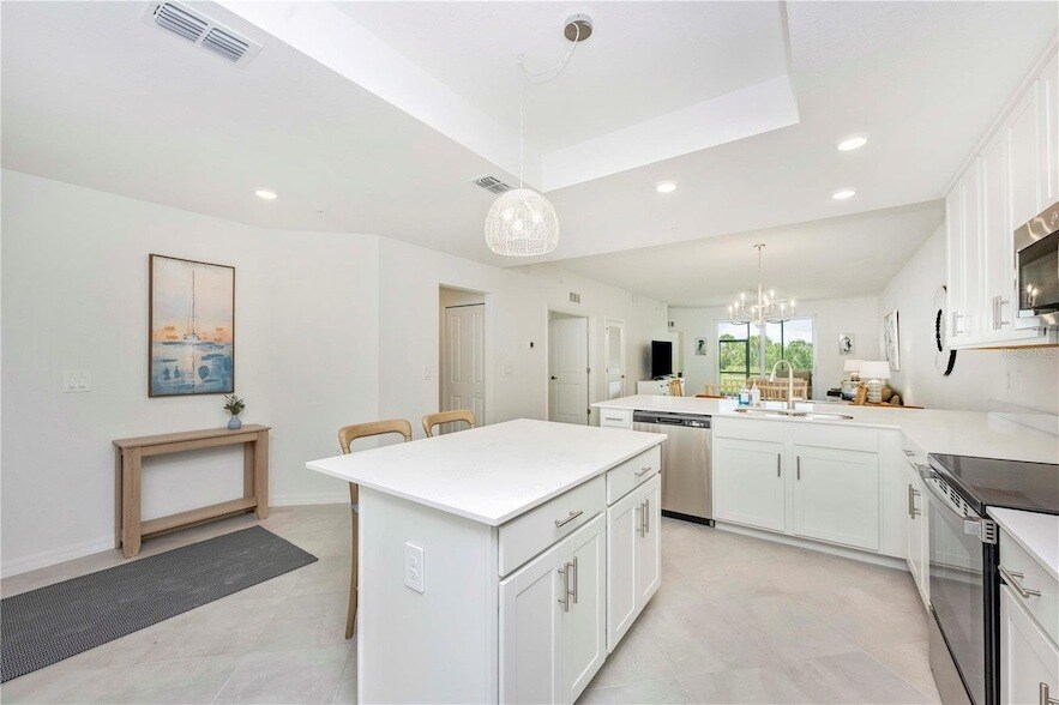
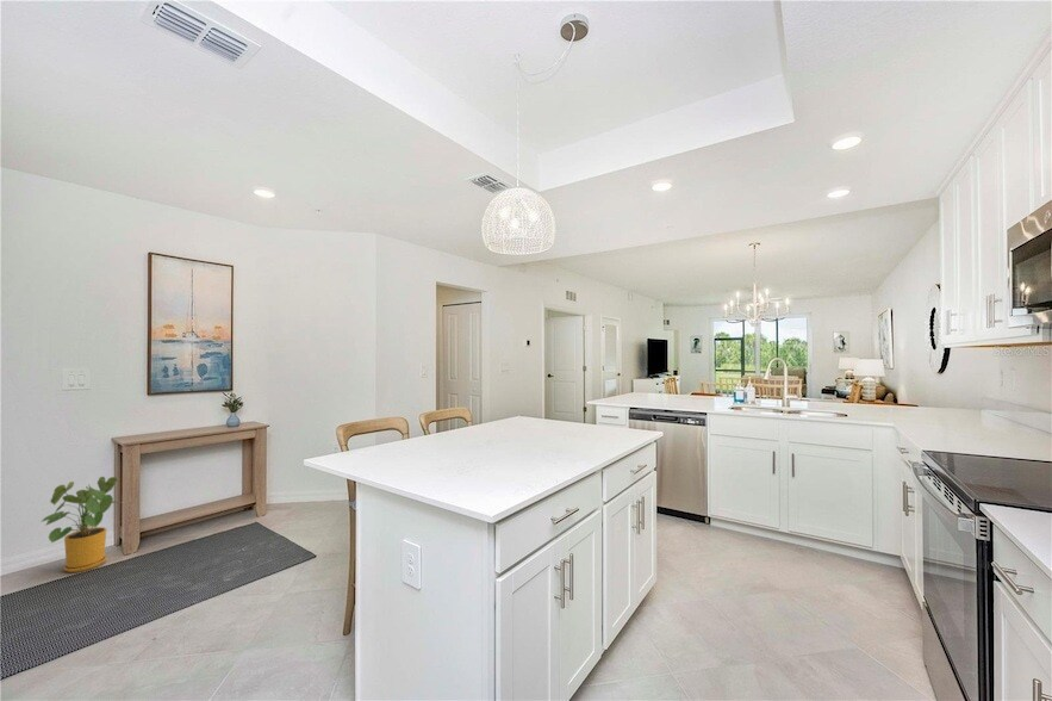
+ house plant [39,476,127,573]
